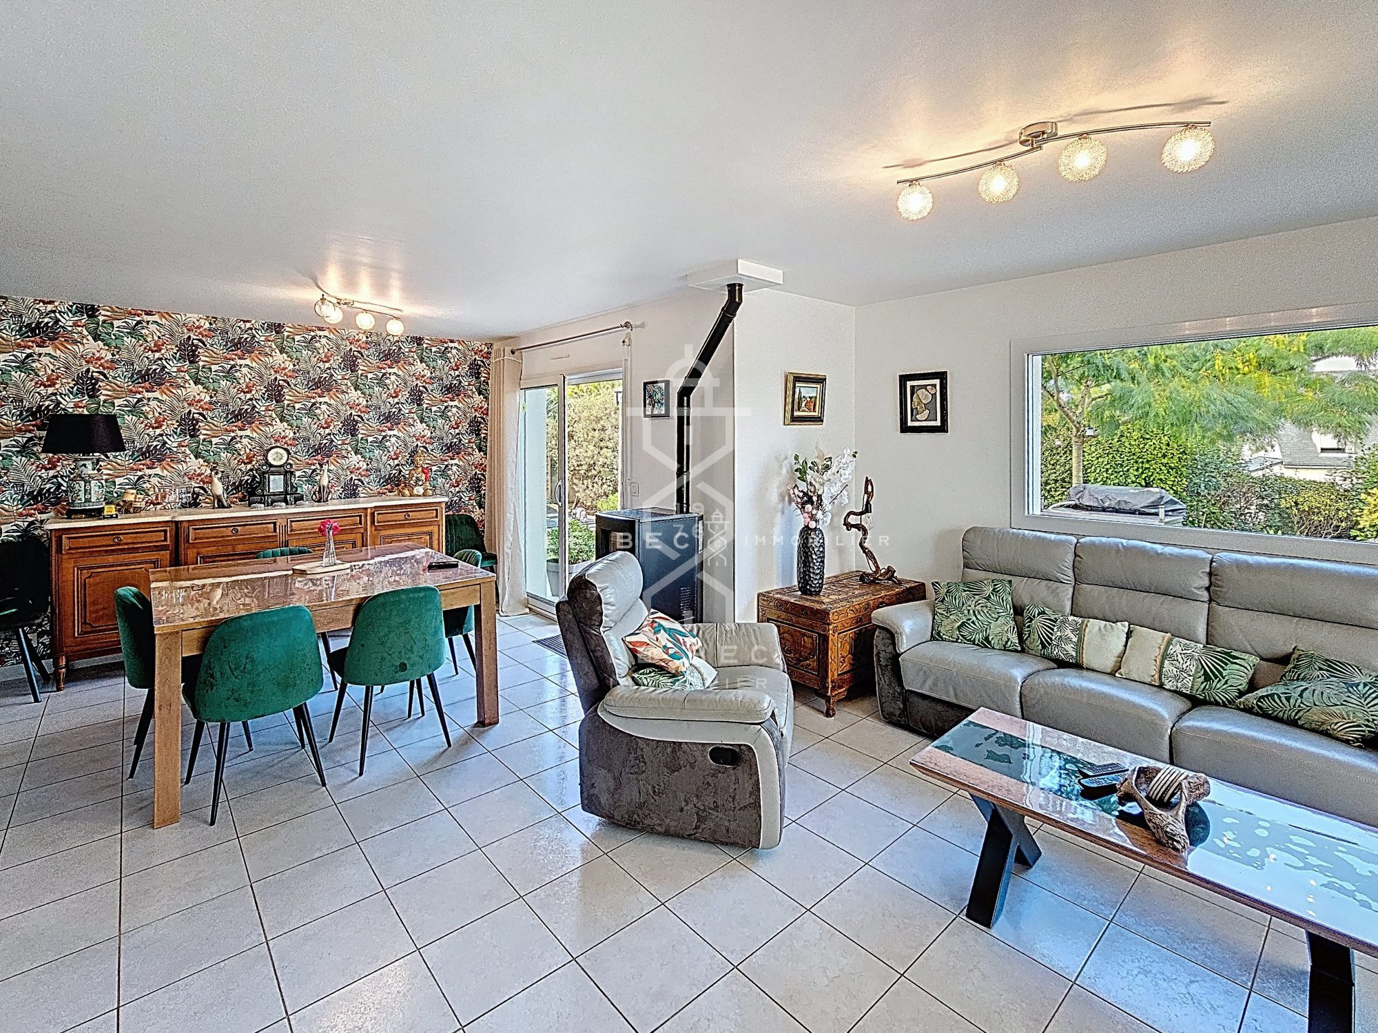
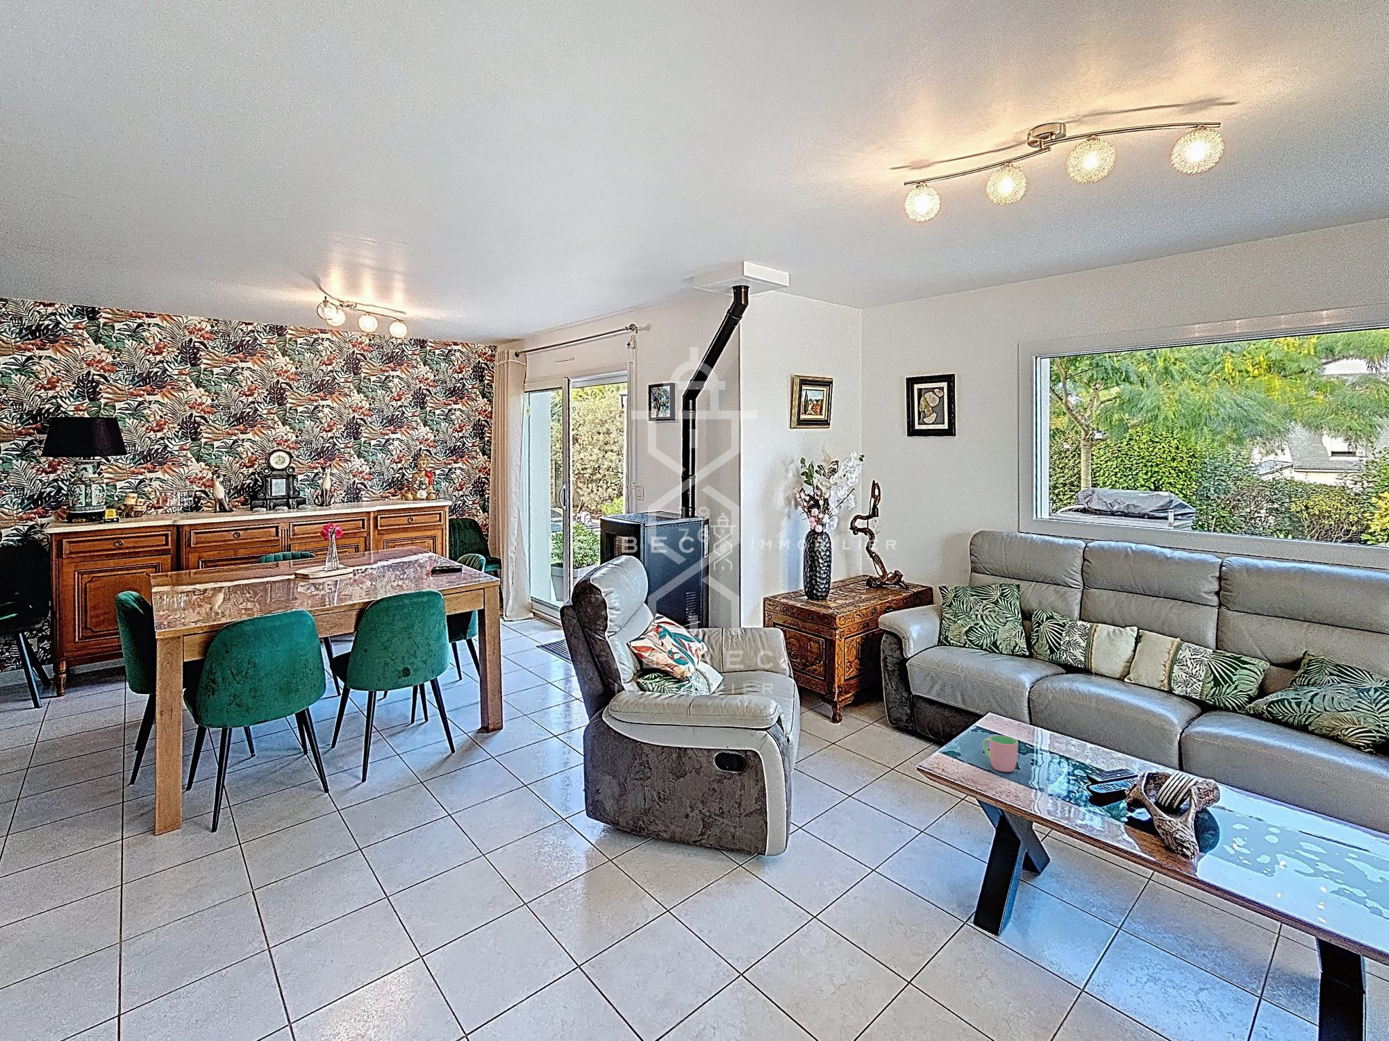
+ cup [982,735,1019,772]
